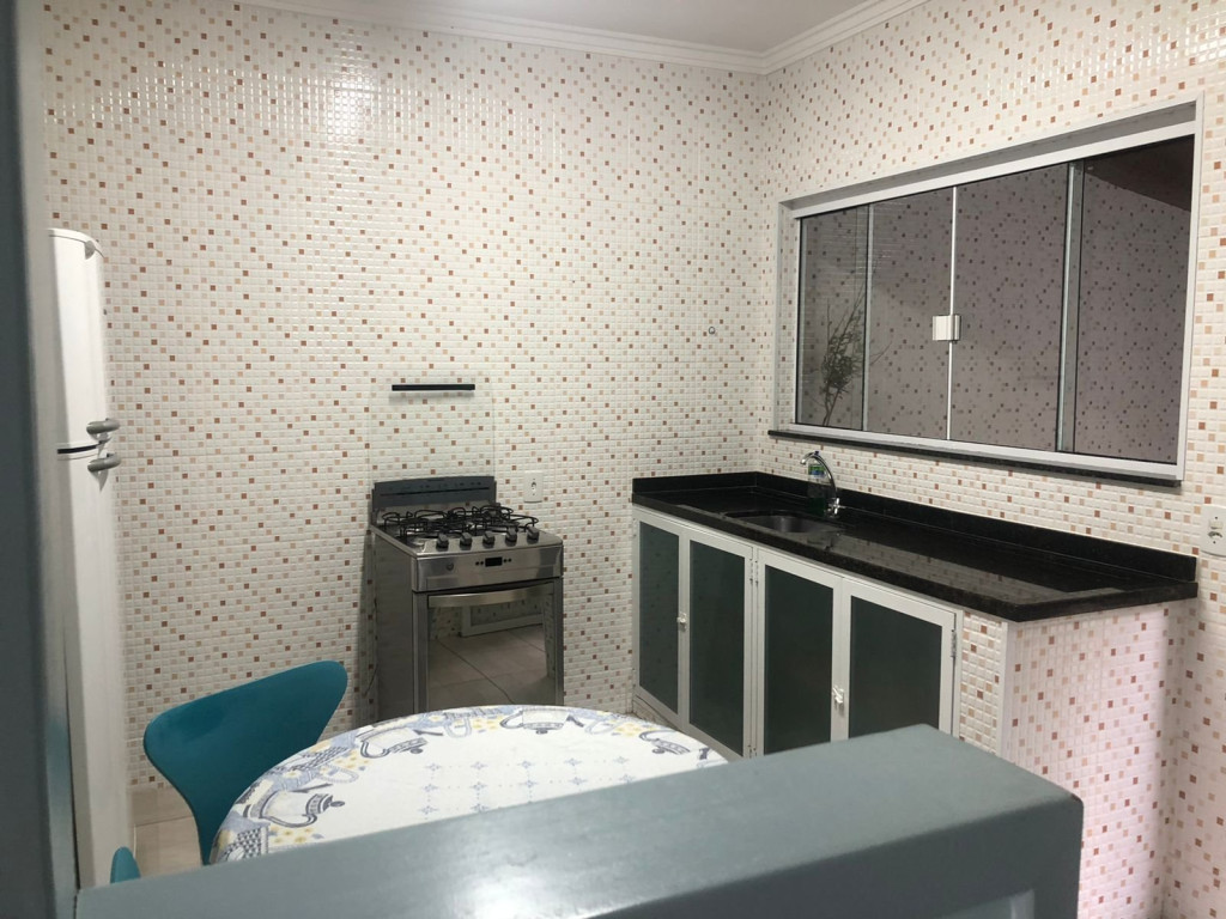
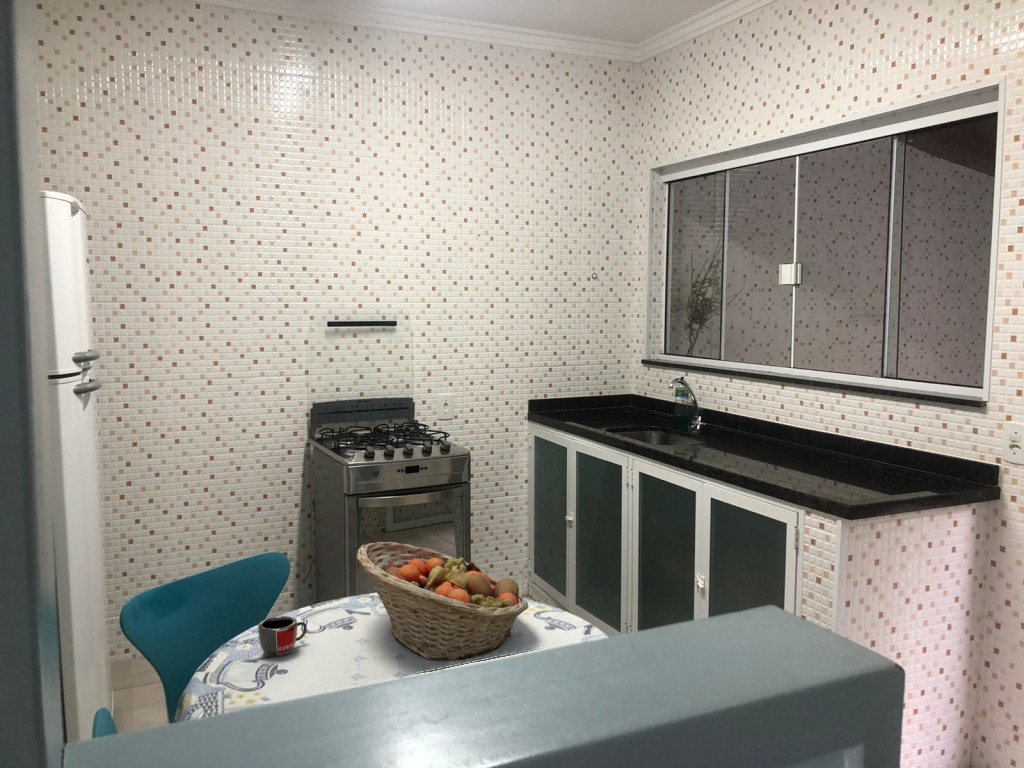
+ fruit basket [356,541,529,661]
+ mug [257,615,308,658]
